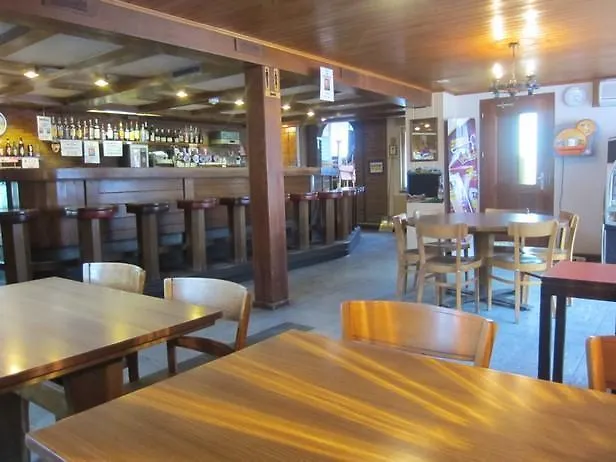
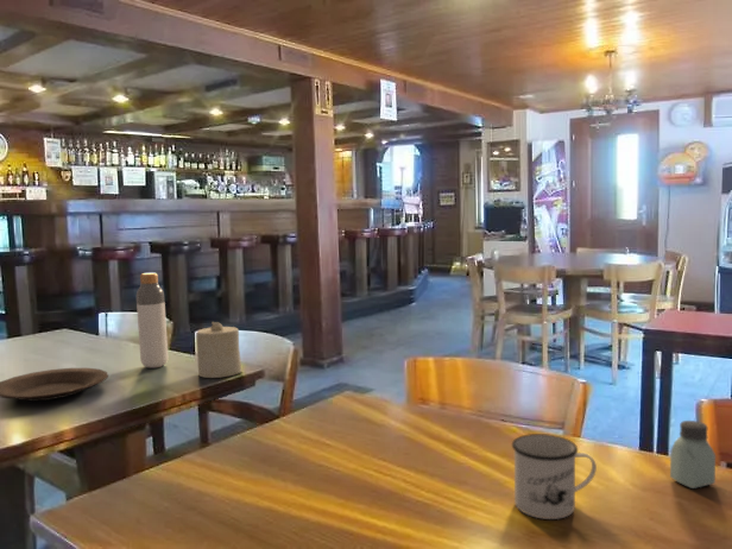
+ mug [511,433,598,520]
+ candle [196,321,244,379]
+ bottle [135,271,169,370]
+ saltshaker [669,419,717,490]
+ plate [0,367,109,402]
